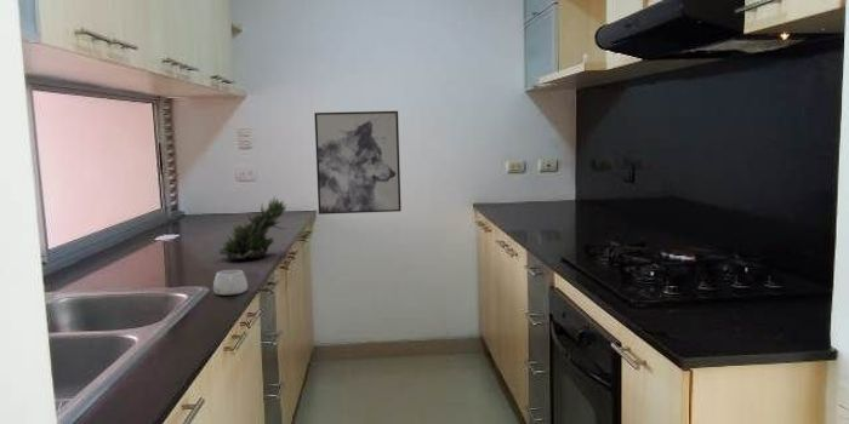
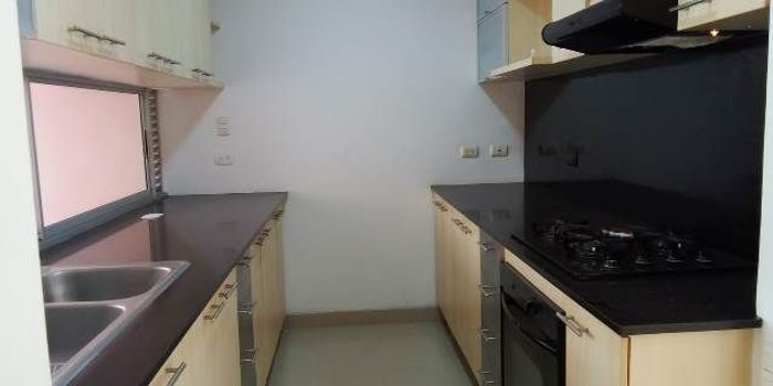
- wall art [313,110,403,216]
- succulent plant [217,195,289,262]
- mug [212,269,249,296]
